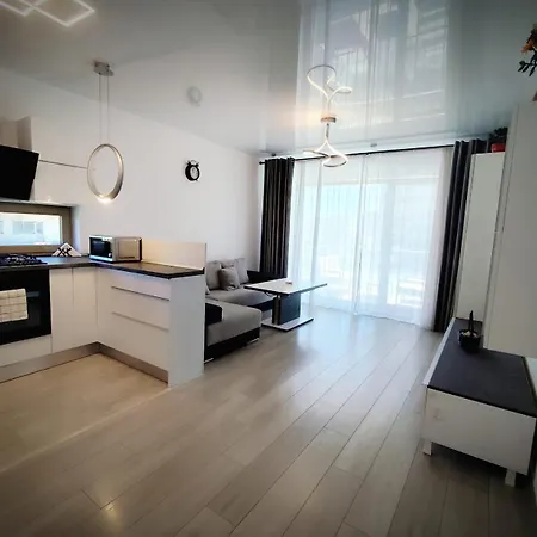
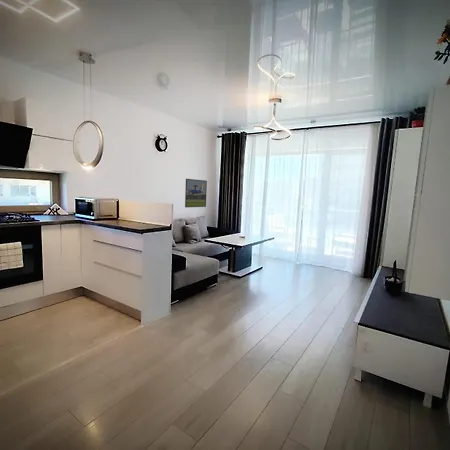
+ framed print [184,178,208,208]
